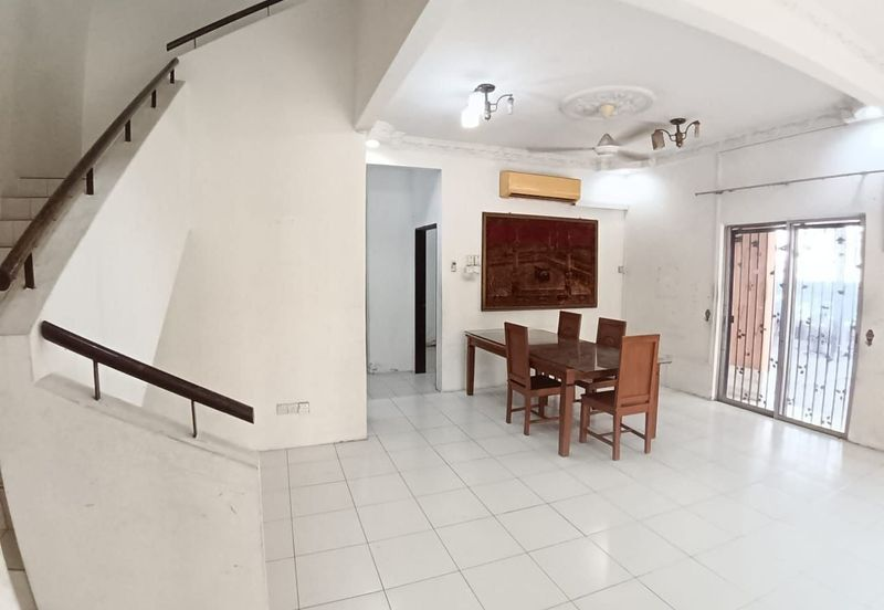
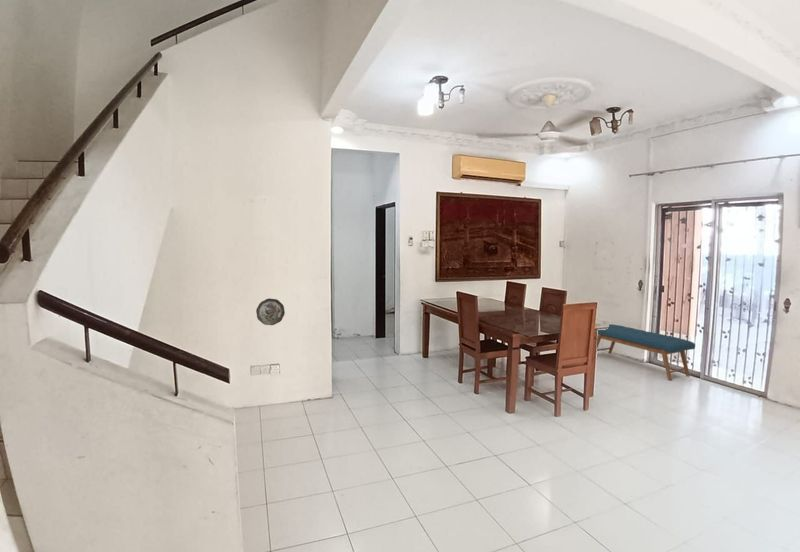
+ bench [596,323,696,381]
+ decorative plate [255,297,286,326]
